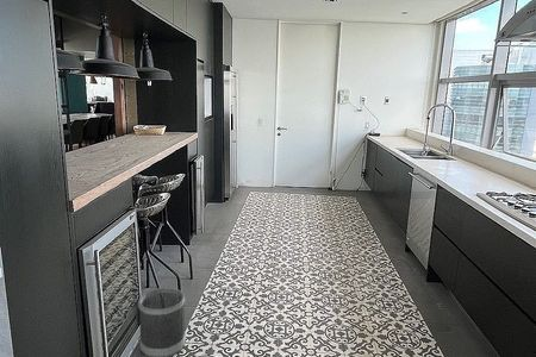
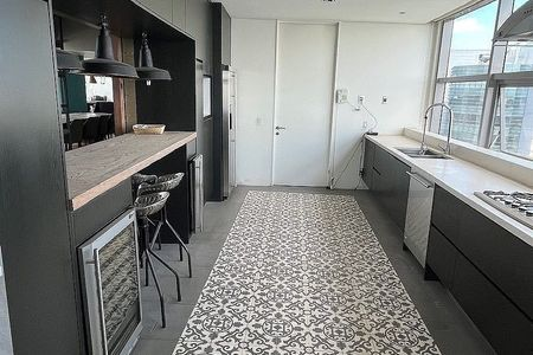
- wastebasket [137,287,187,357]
